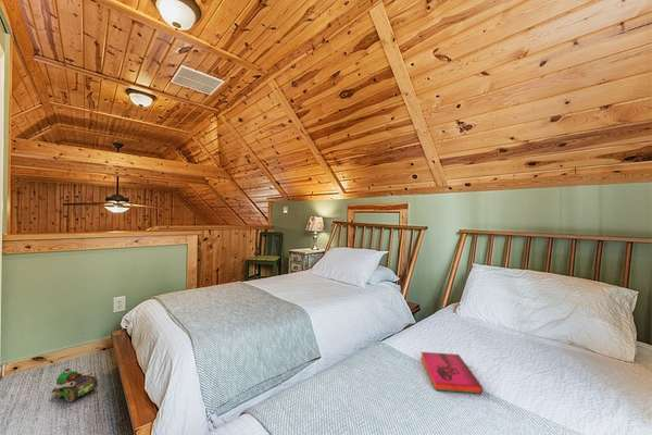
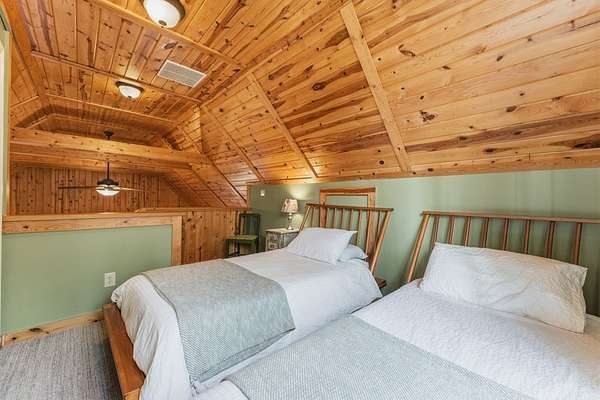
- toy train [51,368,99,403]
- hardback book [419,351,484,395]
